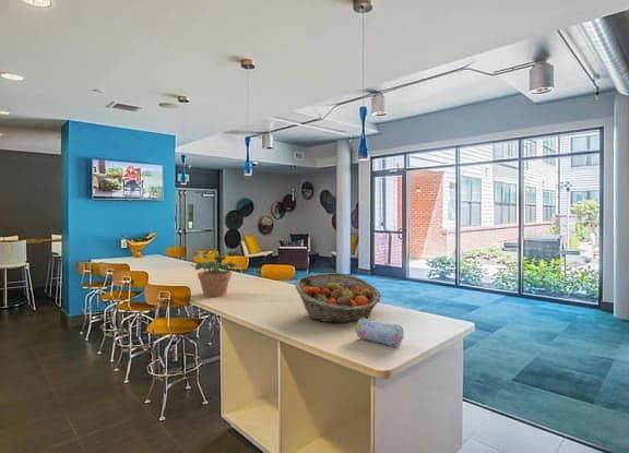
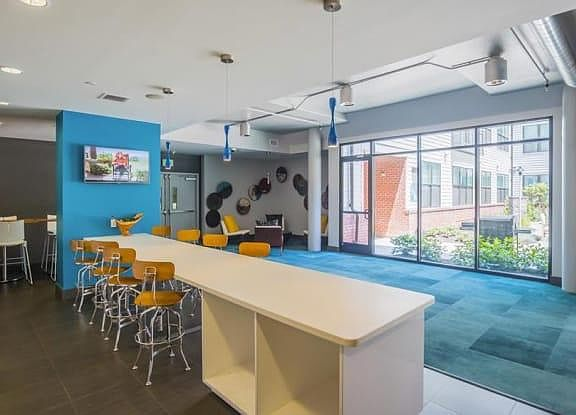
- pencil case [355,318,405,347]
- potted plant [189,249,242,298]
- fruit basket [294,272,382,324]
